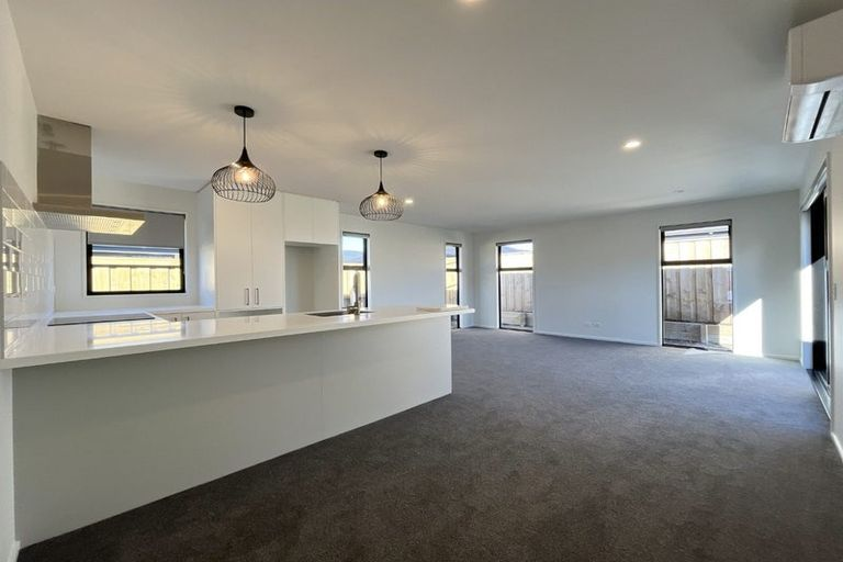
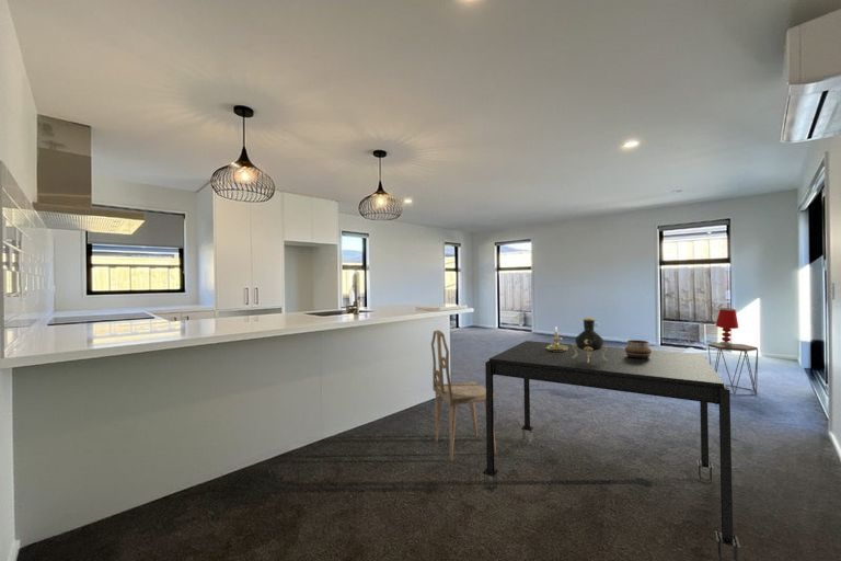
+ candle holder [545,328,568,352]
+ table lamp [715,307,739,345]
+ side table [707,342,759,397]
+ vase [571,317,609,363]
+ chair [430,329,498,462]
+ decorative bowl [624,339,653,358]
+ dining table [481,340,741,561]
